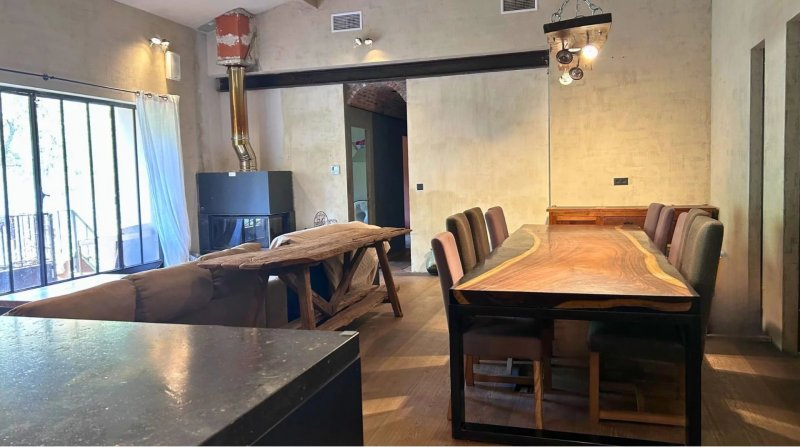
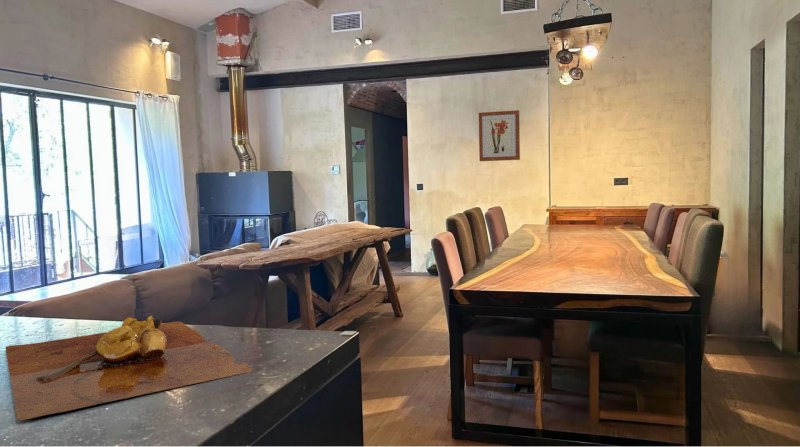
+ cutting board [5,314,256,421]
+ wall art [478,109,521,162]
